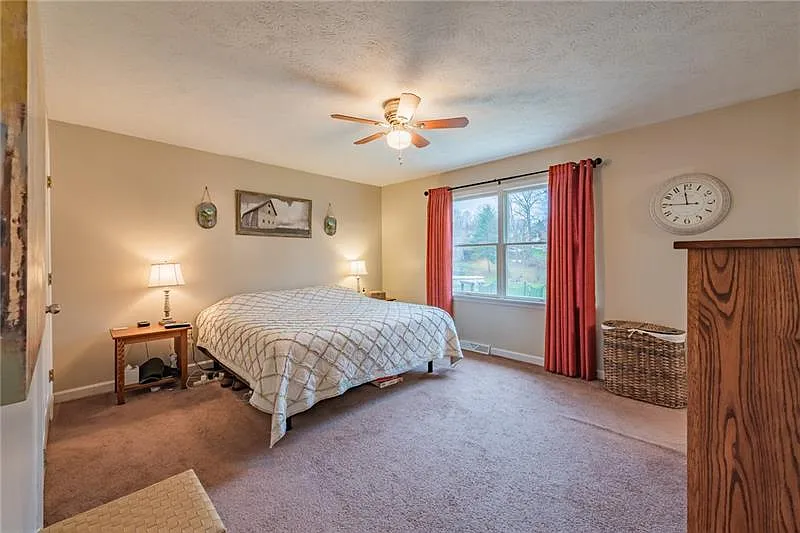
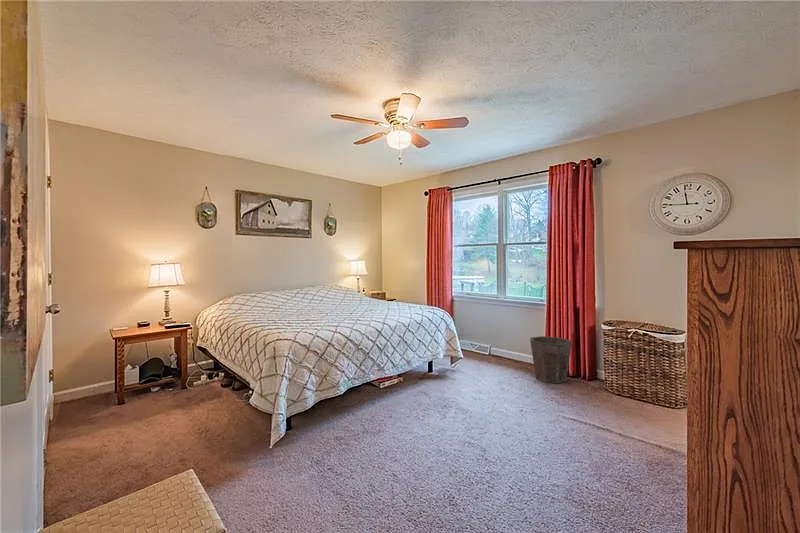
+ waste bin [529,335,573,384]
